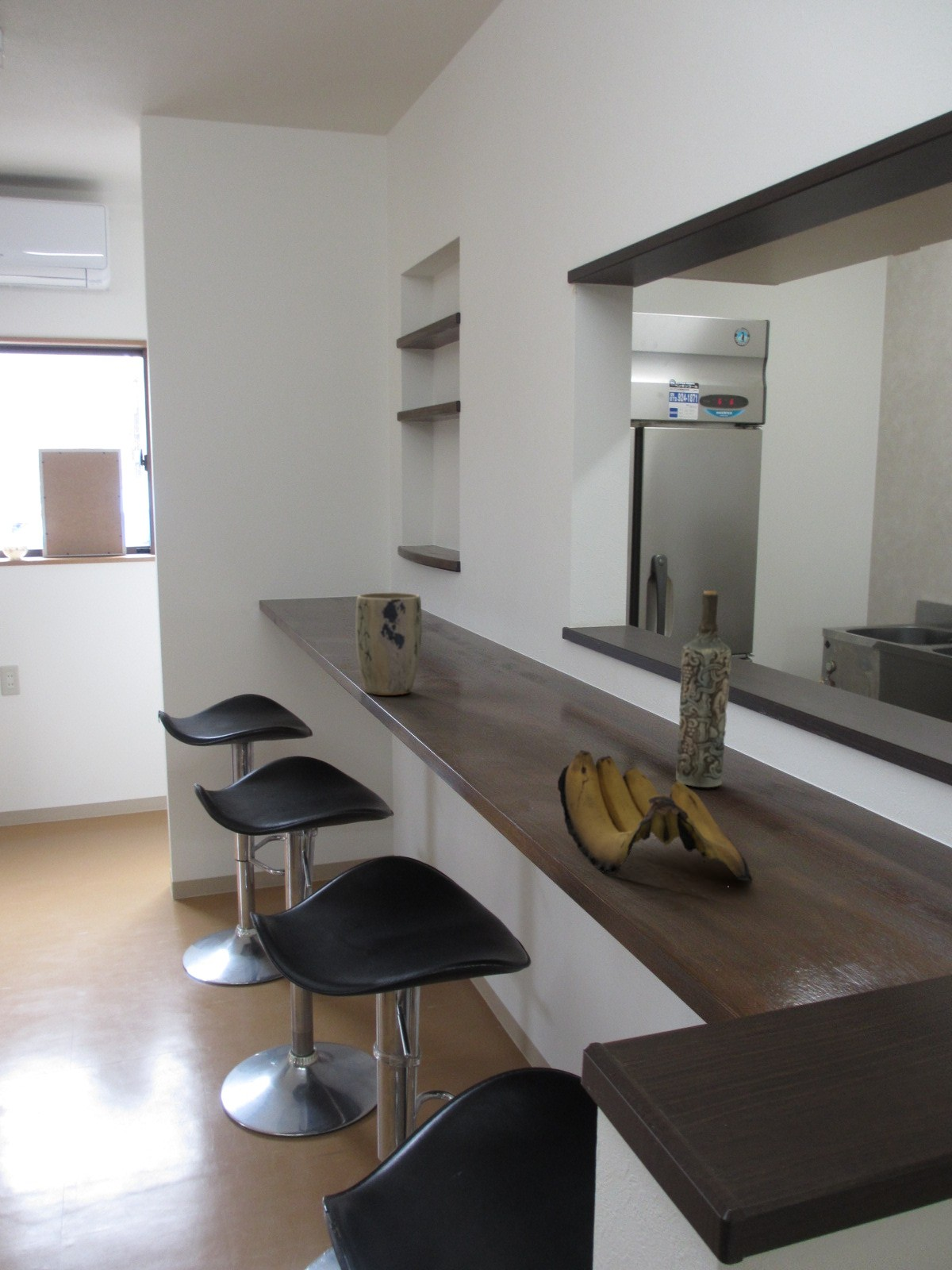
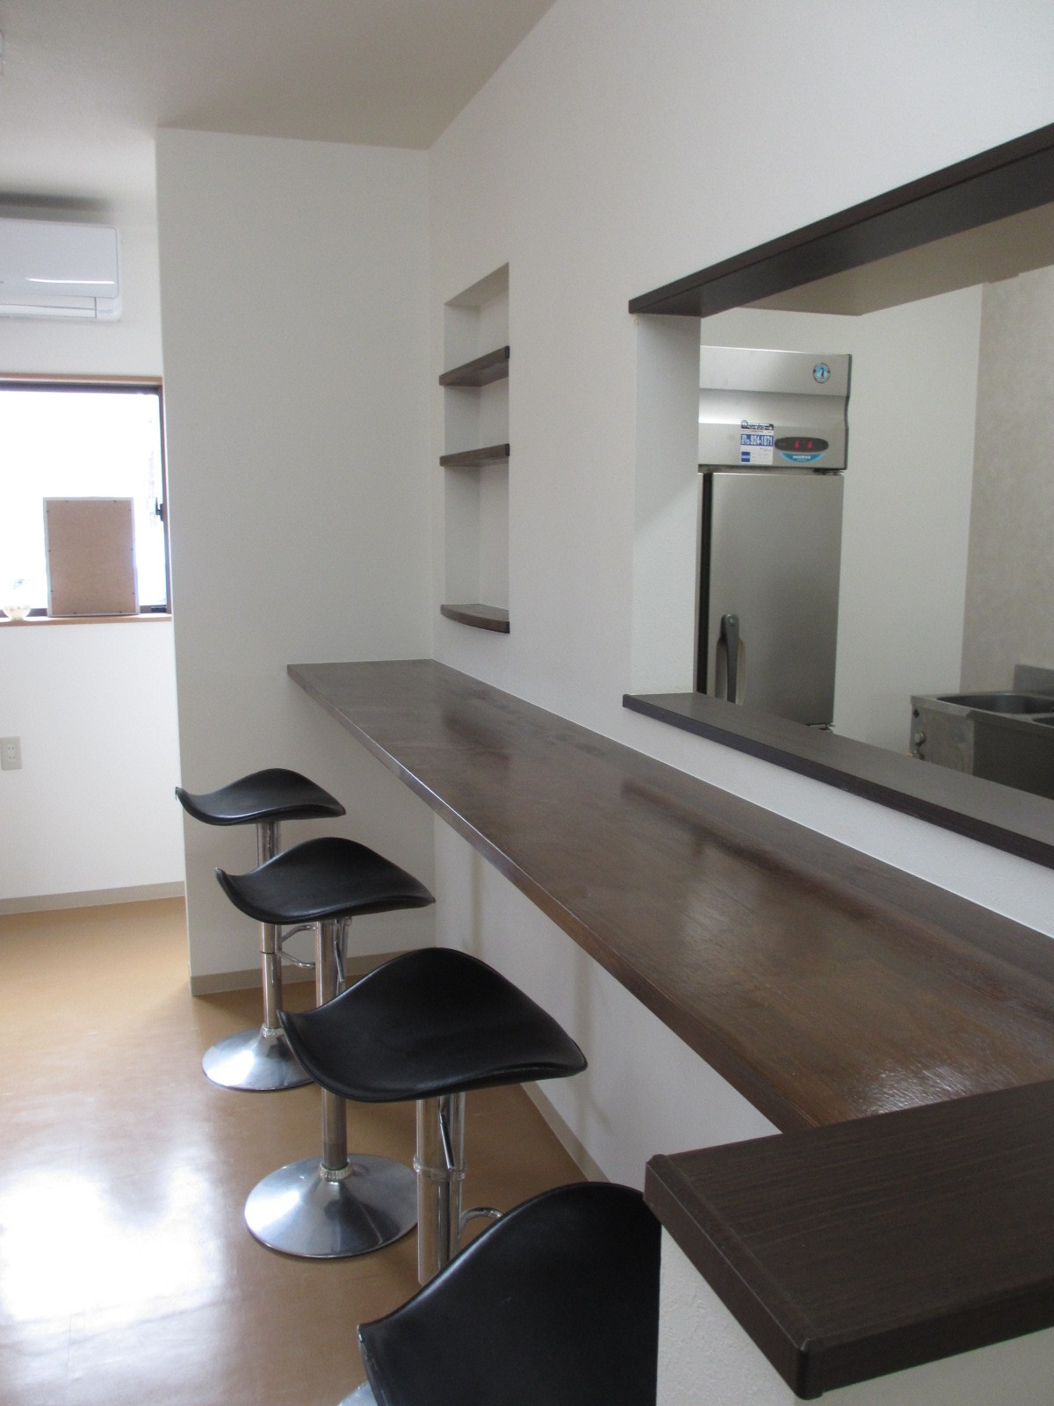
- bottle [675,590,732,788]
- plant pot [355,591,422,696]
- banana bunch [557,749,754,883]
